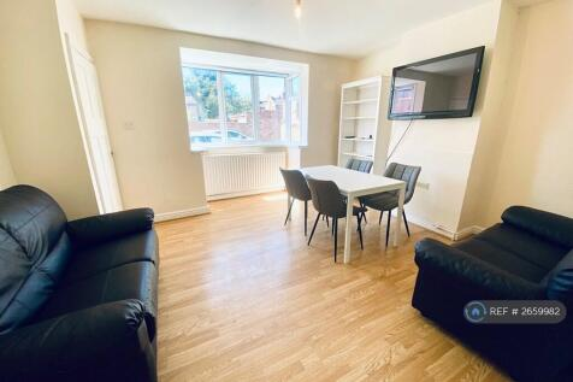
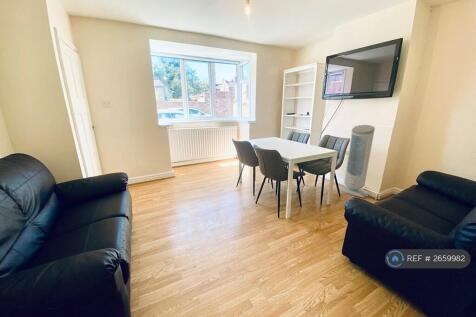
+ air purifier [338,124,376,199]
